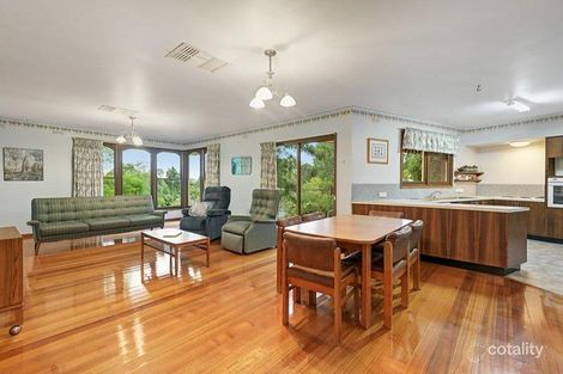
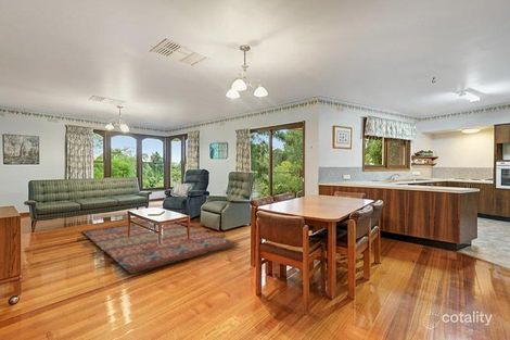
+ rug [76,221,241,275]
